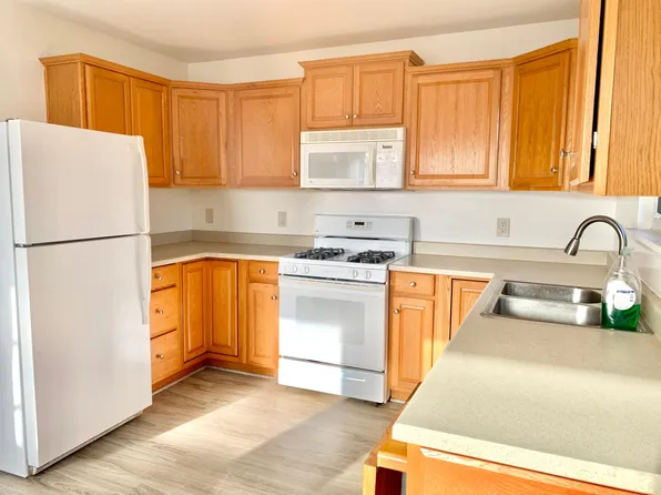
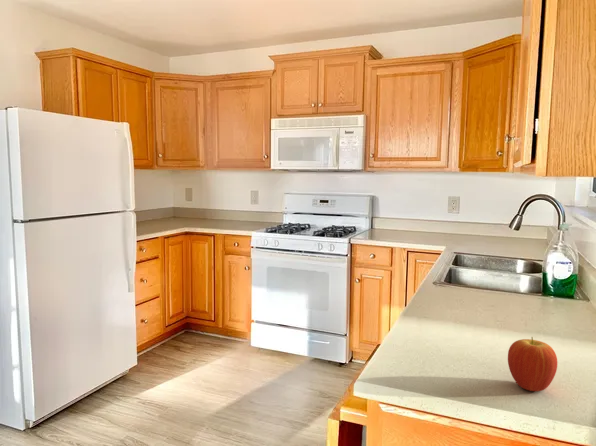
+ fruit [507,336,558,392]
